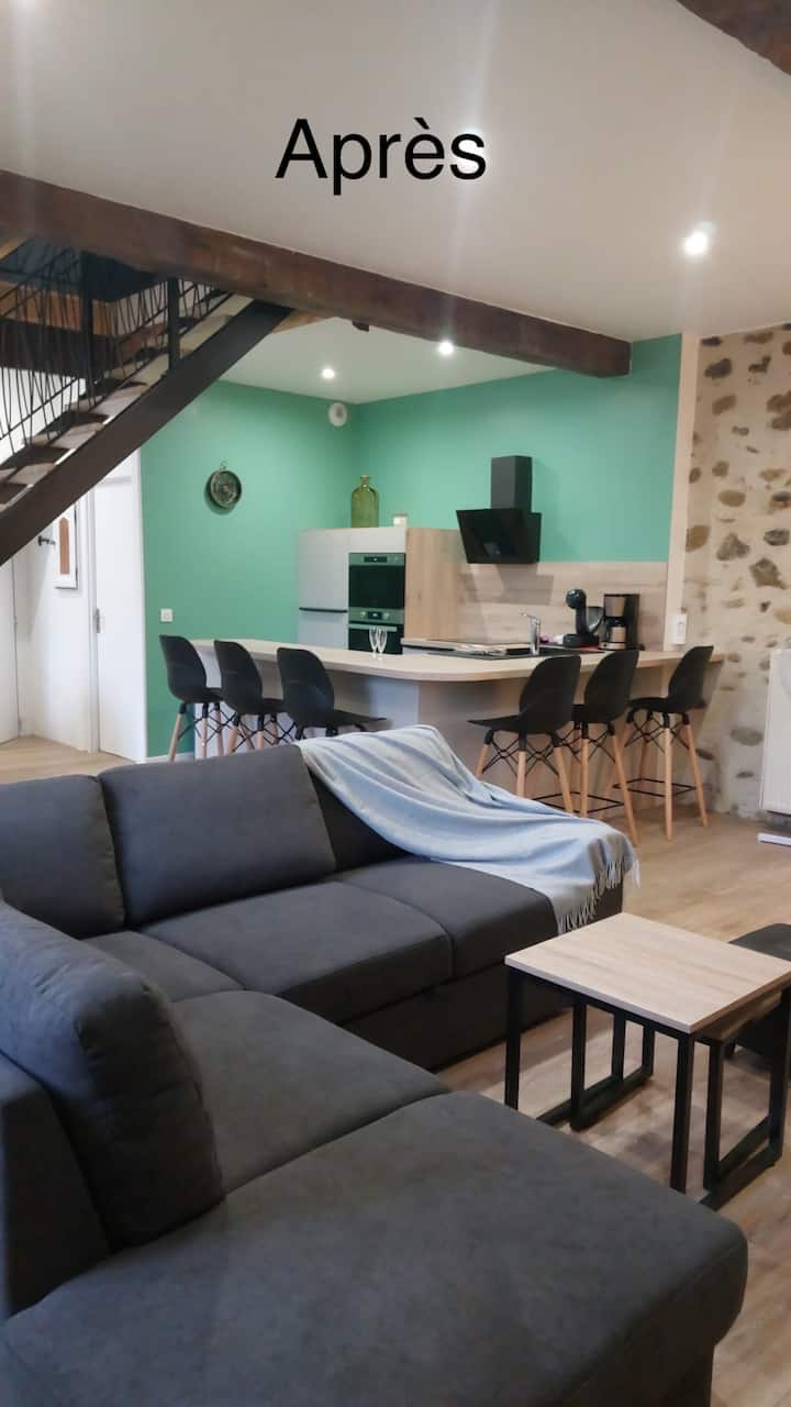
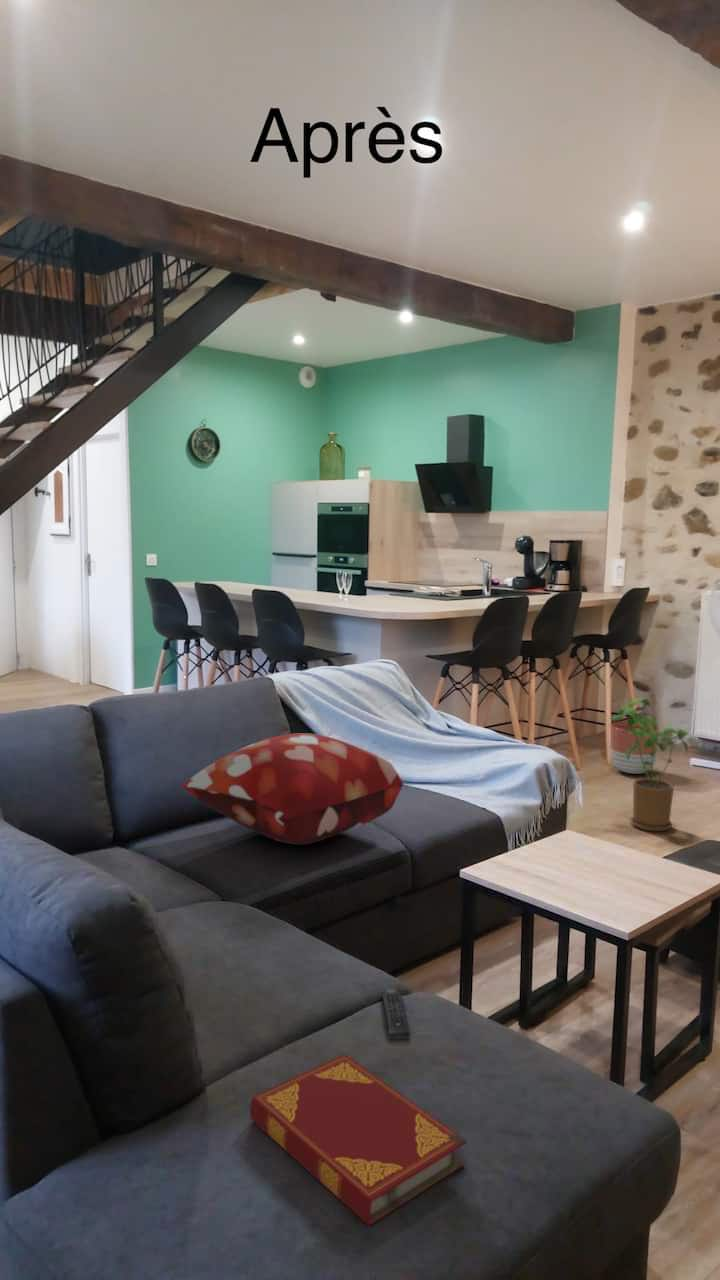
+ hardback book [249,1053,468,1227]
+ decorative pillow [182,733,405,846]
+ planter [609,721,661,775]
+ remote control [381,988,411,1040]
+ house plant [609,697,690,832]
